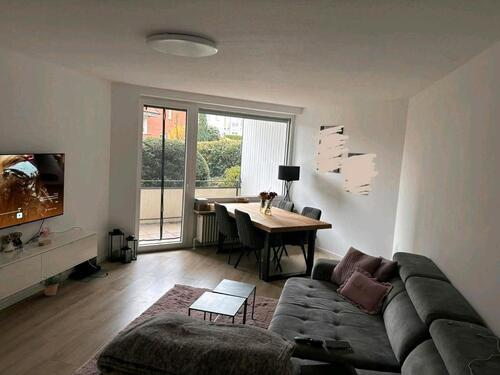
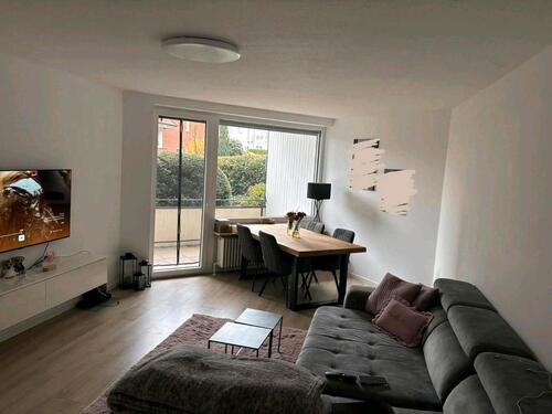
- potted plant [38,271,69,297]
